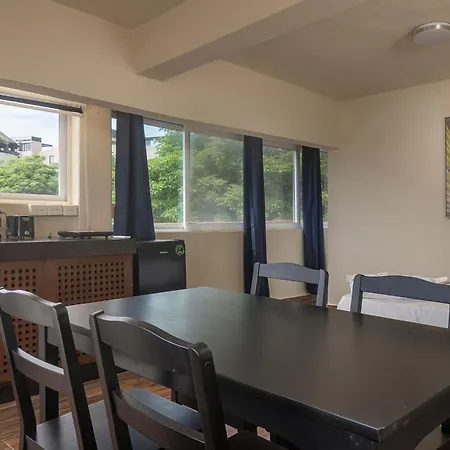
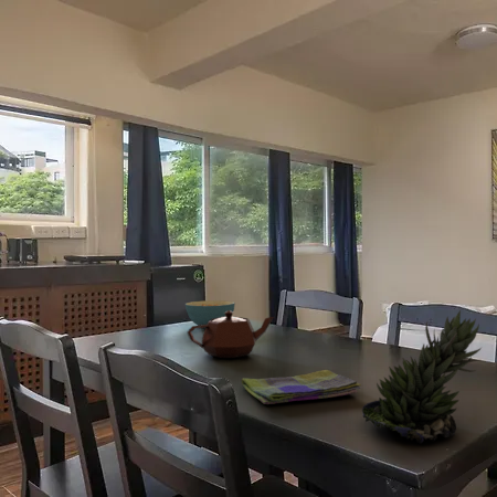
+ dish towel [241,369,362,405]
+ succulent plant [361,309,483,444]
+ teapot [187,310,275,359]
+ cereal bowl [184,299,236,329]
